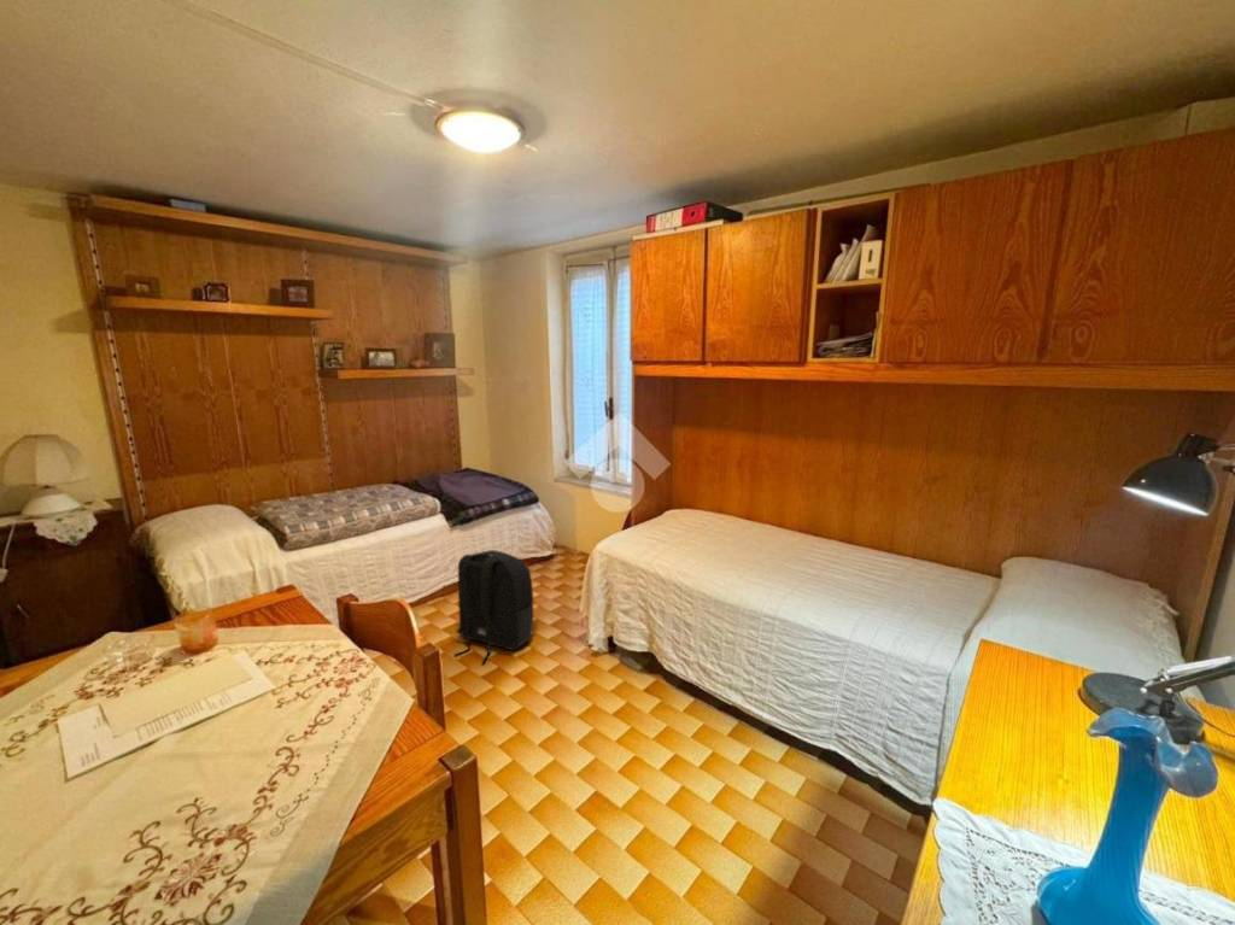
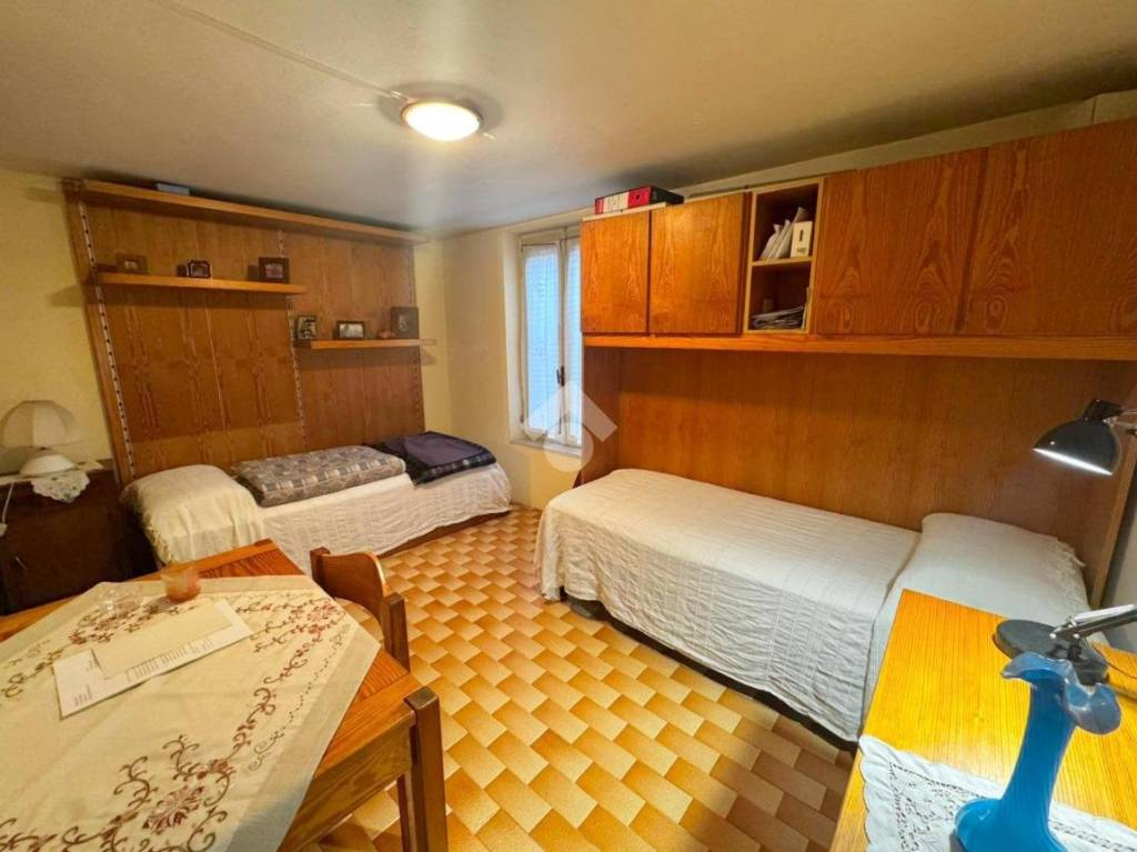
- backpack [452,549,535,665]
